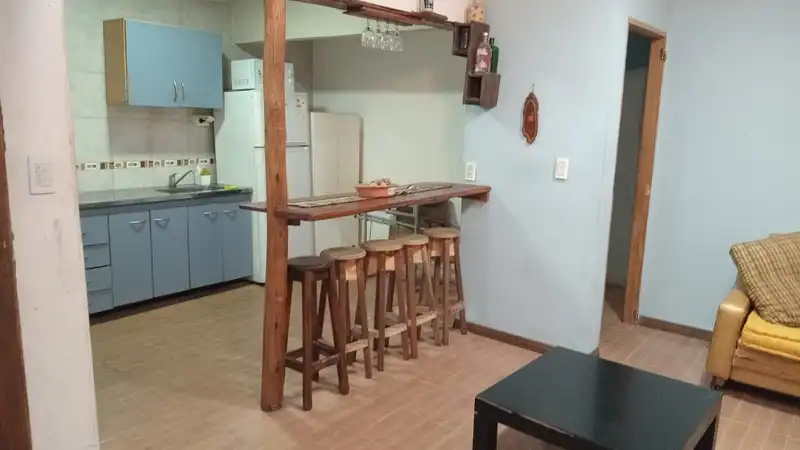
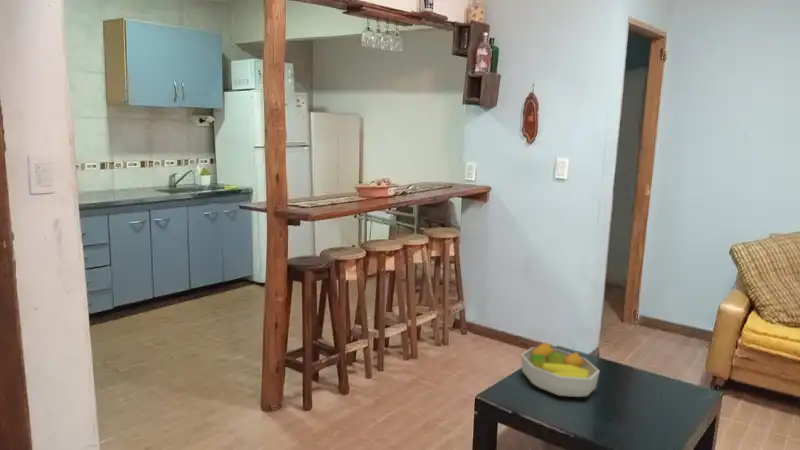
+ fruit bowl [520,342,601,398]
